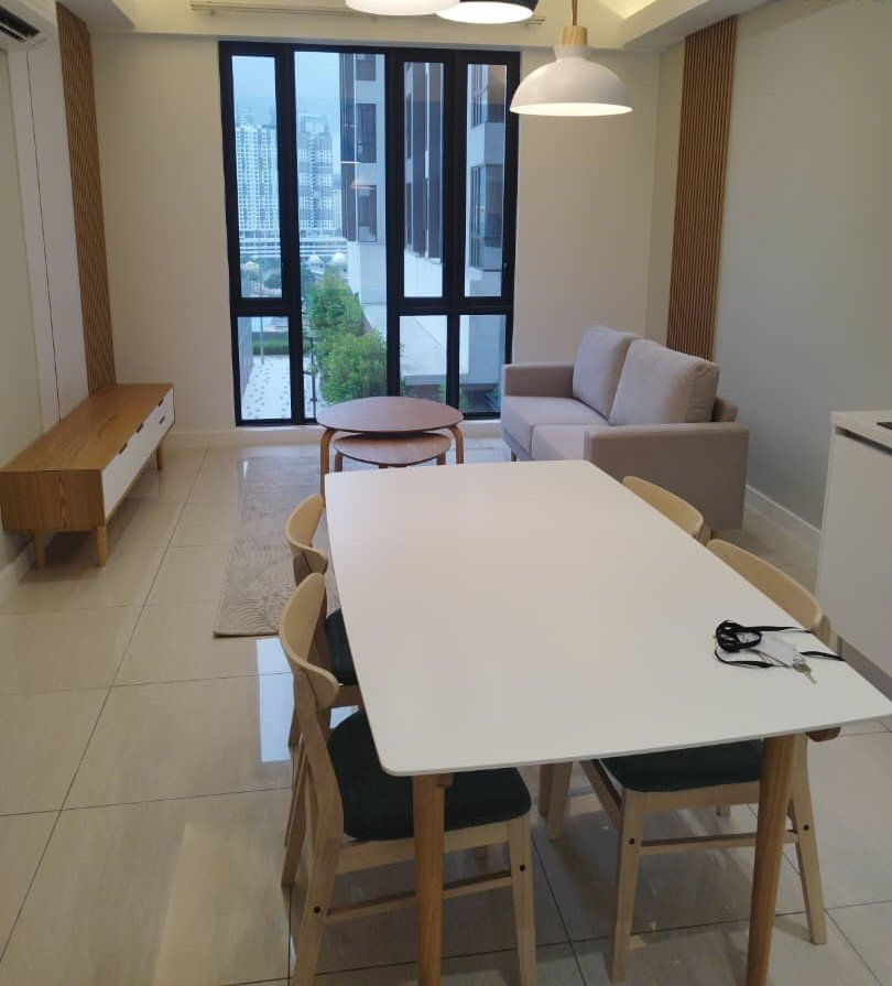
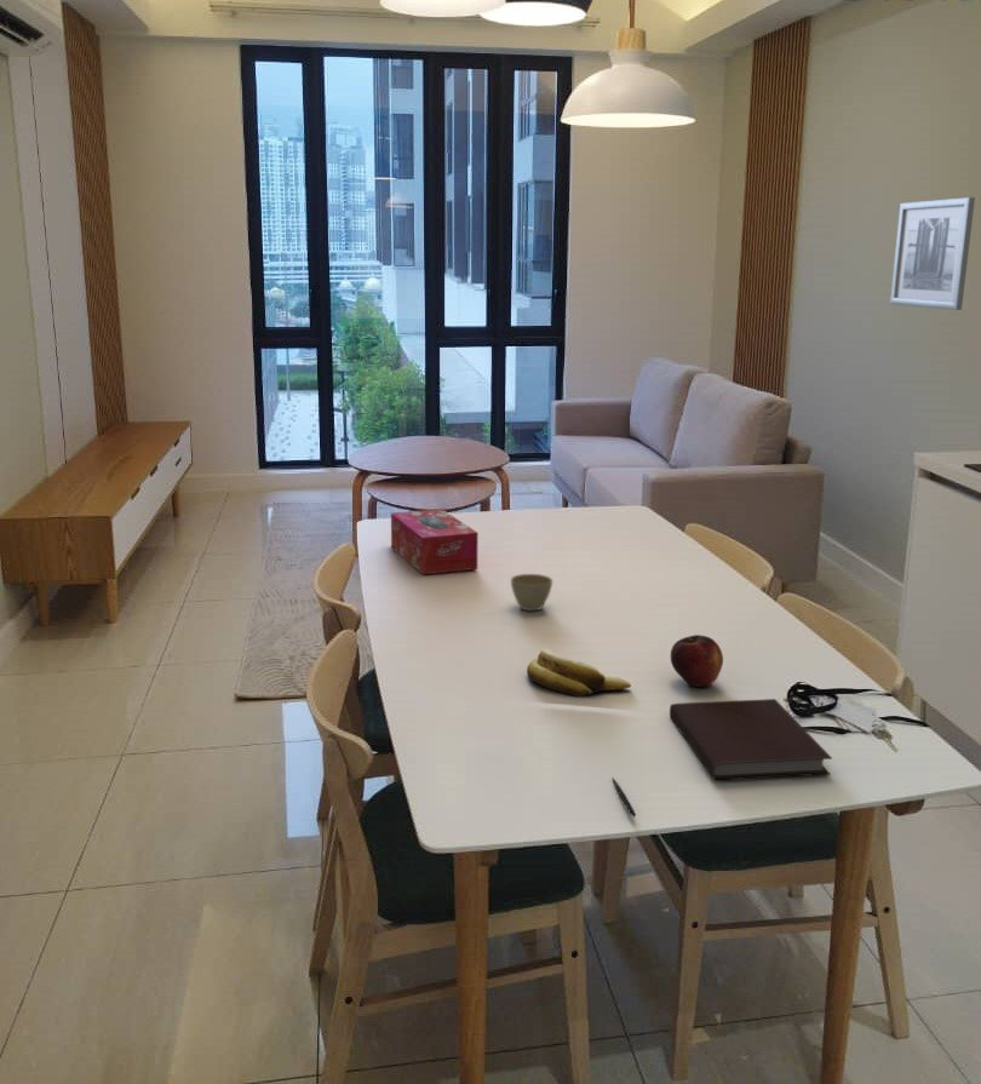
+ wall art [889,196,976,311]
+ flower pot [510,573,553,612]
+ tissue box [390,507,480,575]
+ banana [526,647,632,698]
+ fruit [670,633,724,689]
+ pen [612,778,637,818]
+ notebook [669,698,833,781]
